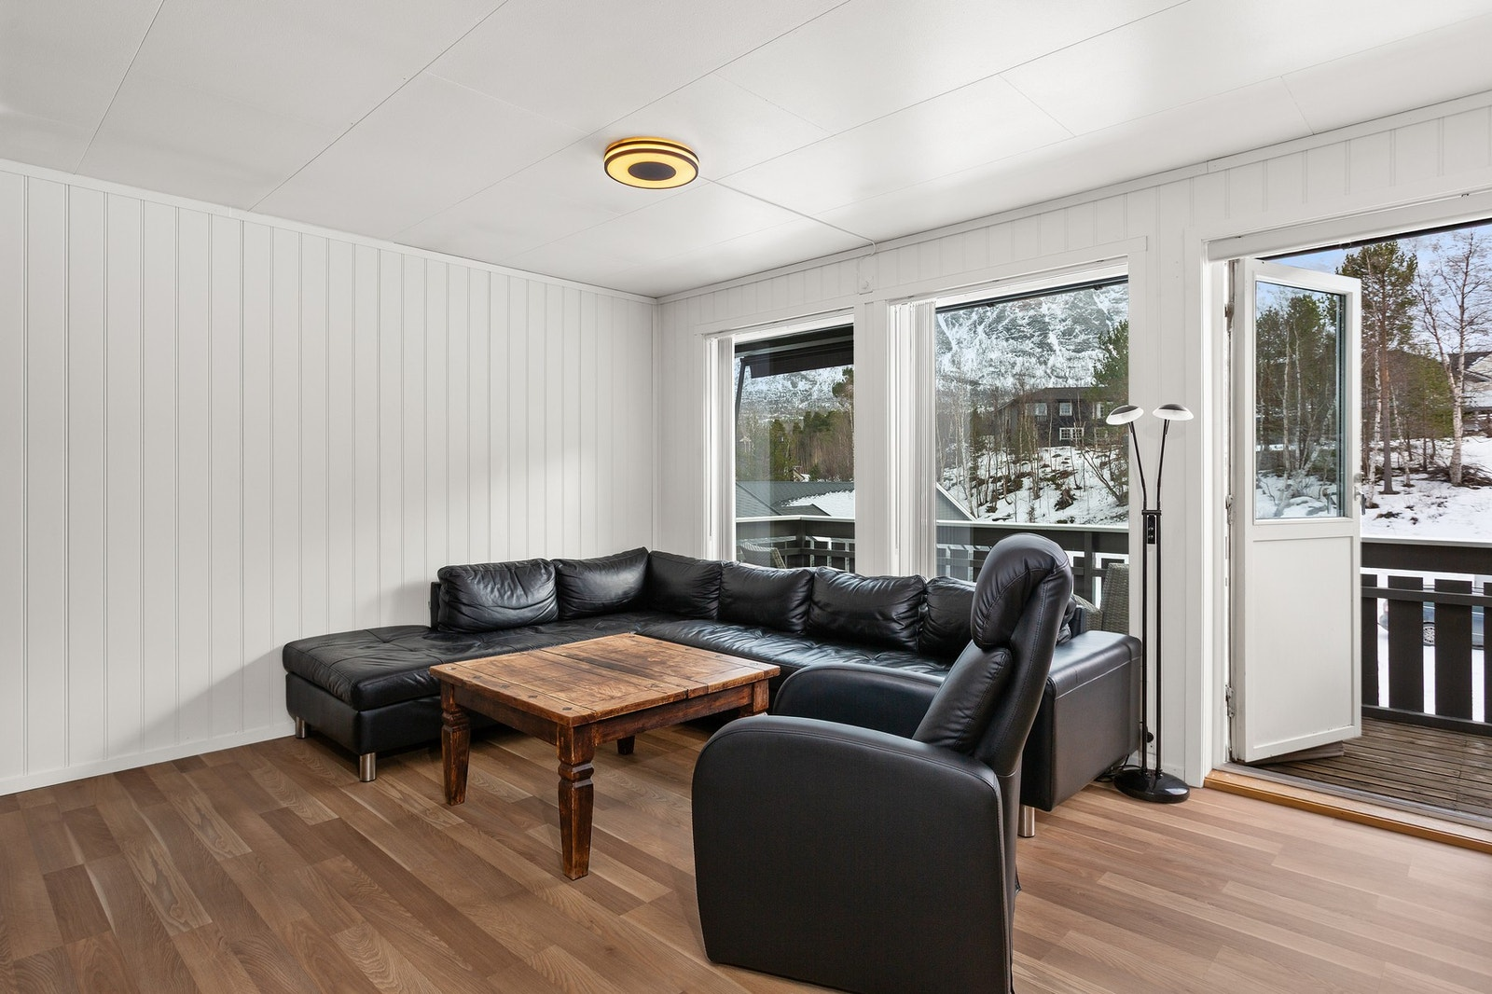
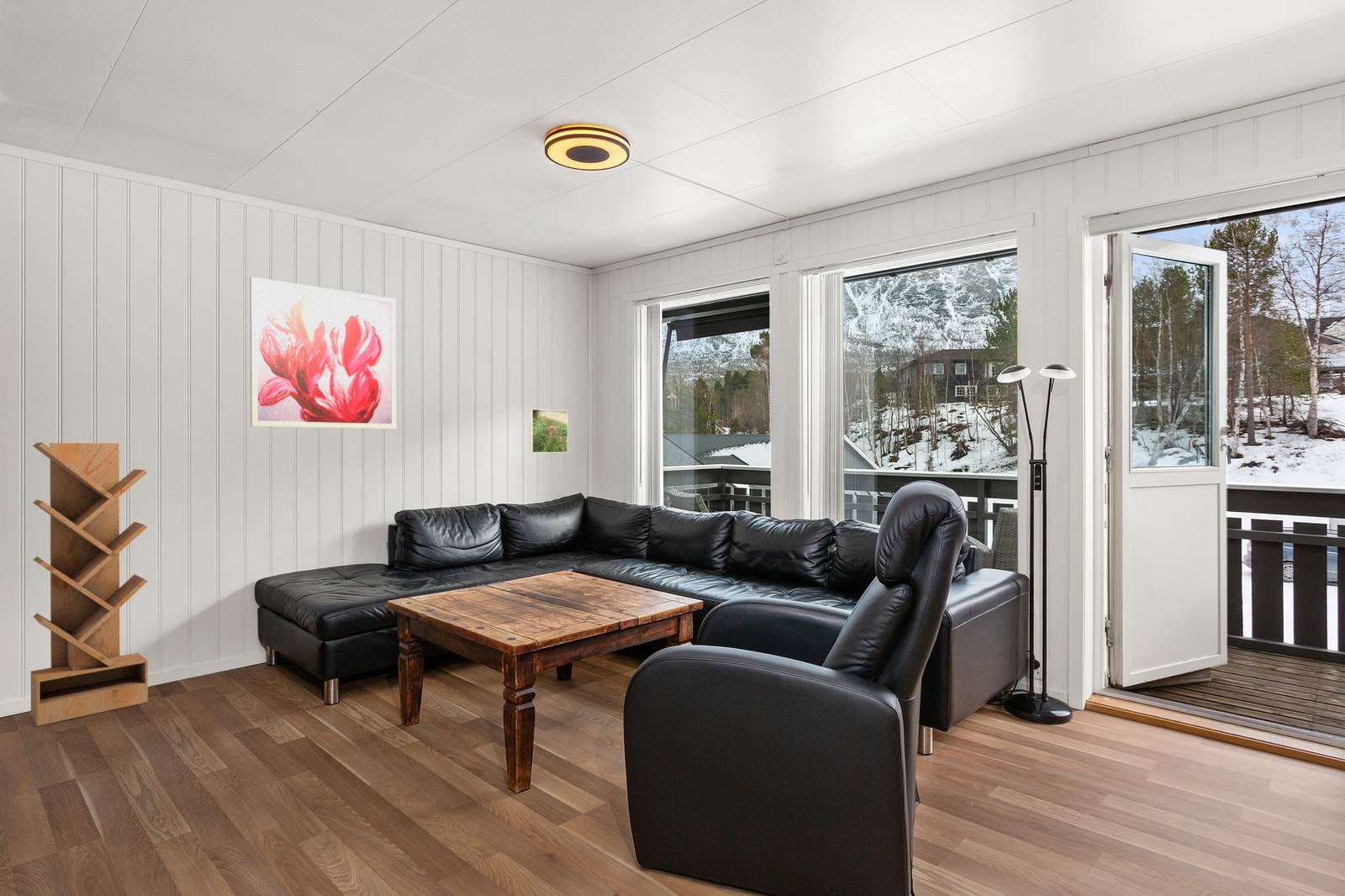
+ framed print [529,408,568,454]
+ bookshelf [30,442,149,727]
+ wall art [250,277,397,430]
